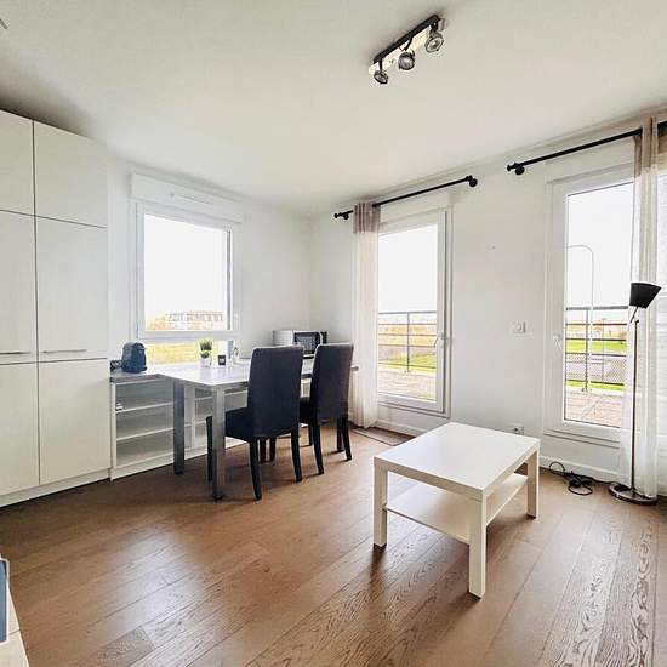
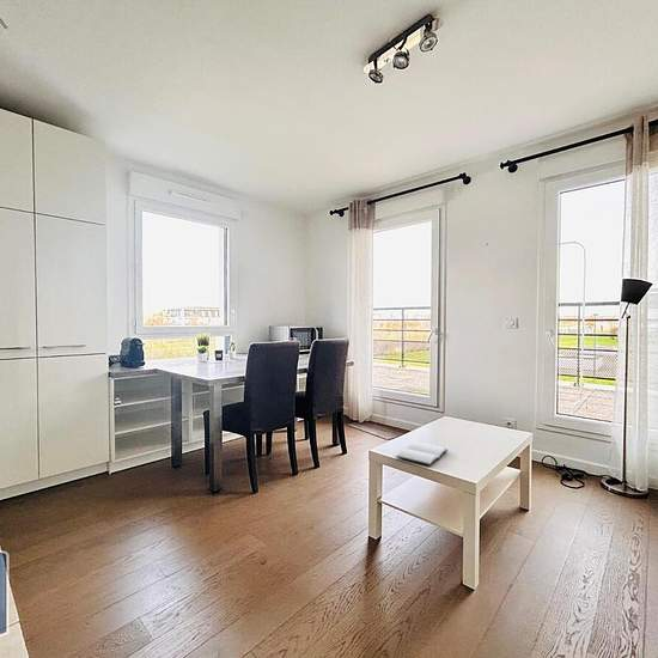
+ book [395,441,449,467]
